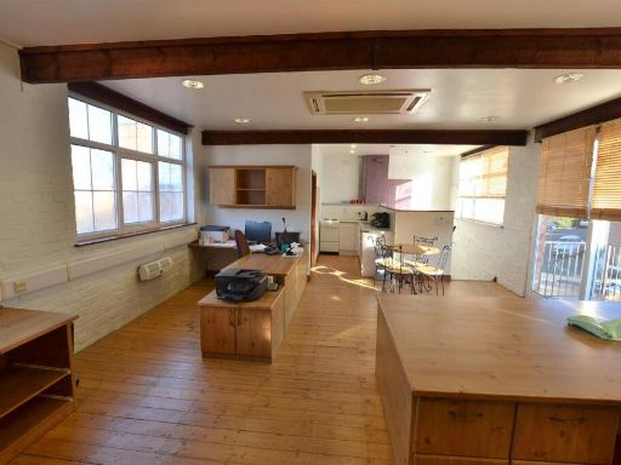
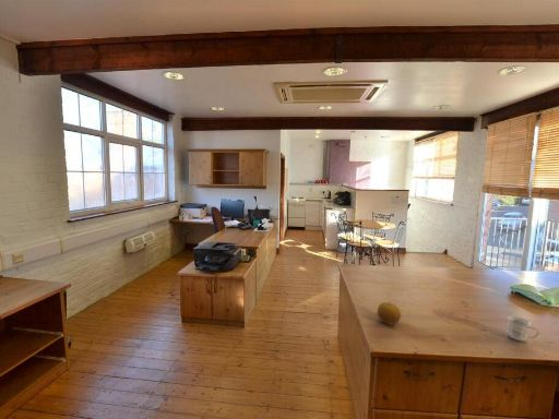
+ fruit [376,301,402,326]
+ mug [507,315,540,343]
